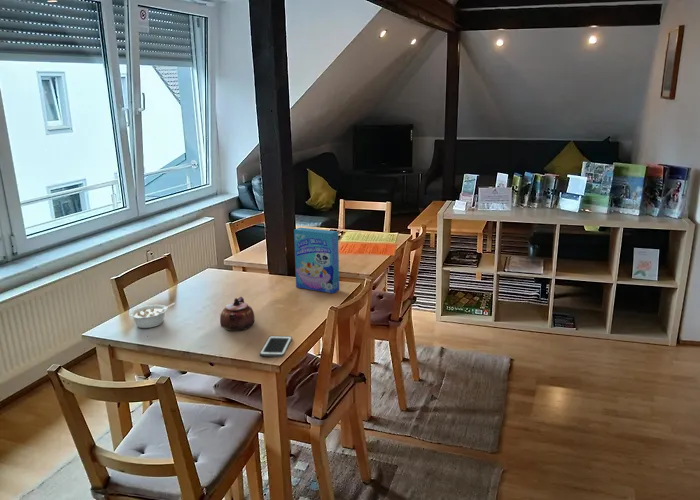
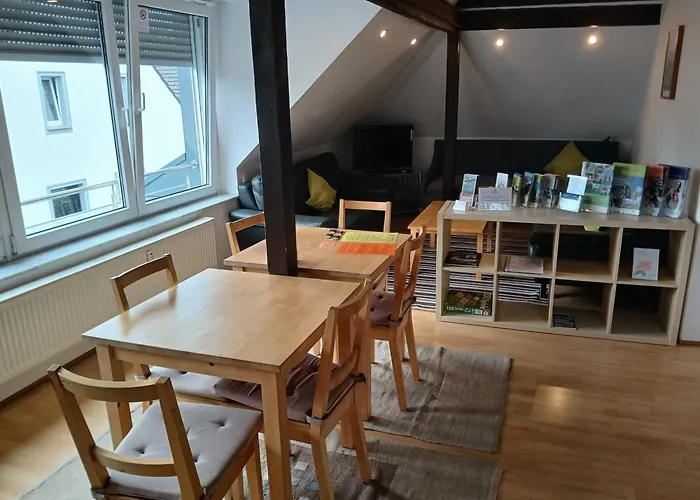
- teapot [219,296,255,332]
- legume [129,302,176,329]
- cereal box [293,227,340,294]
- cell phone [259,335,293,358]
